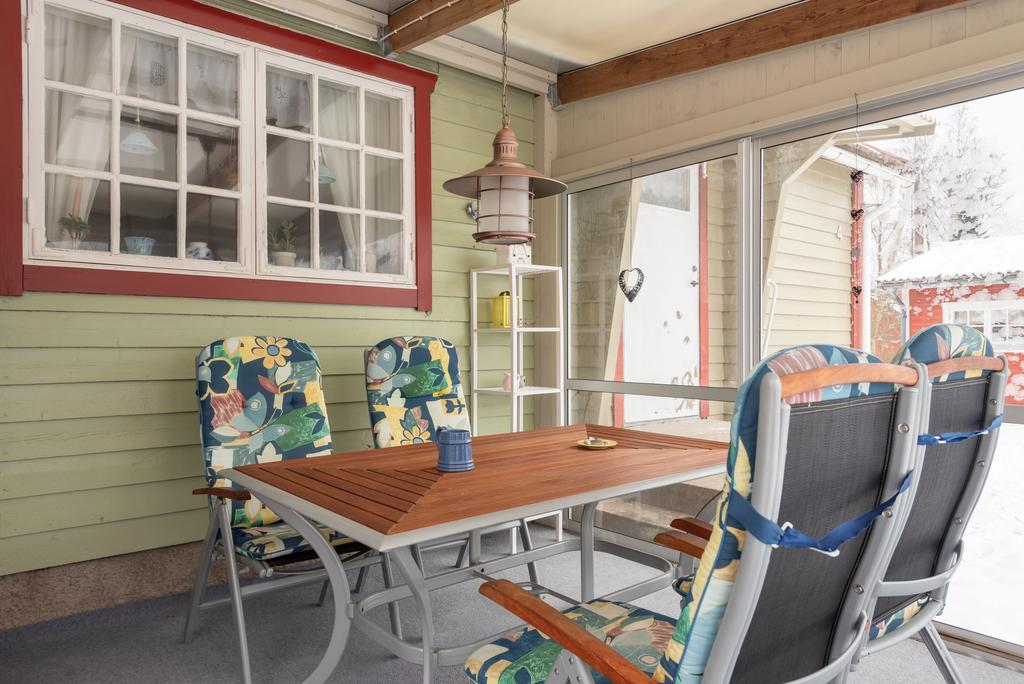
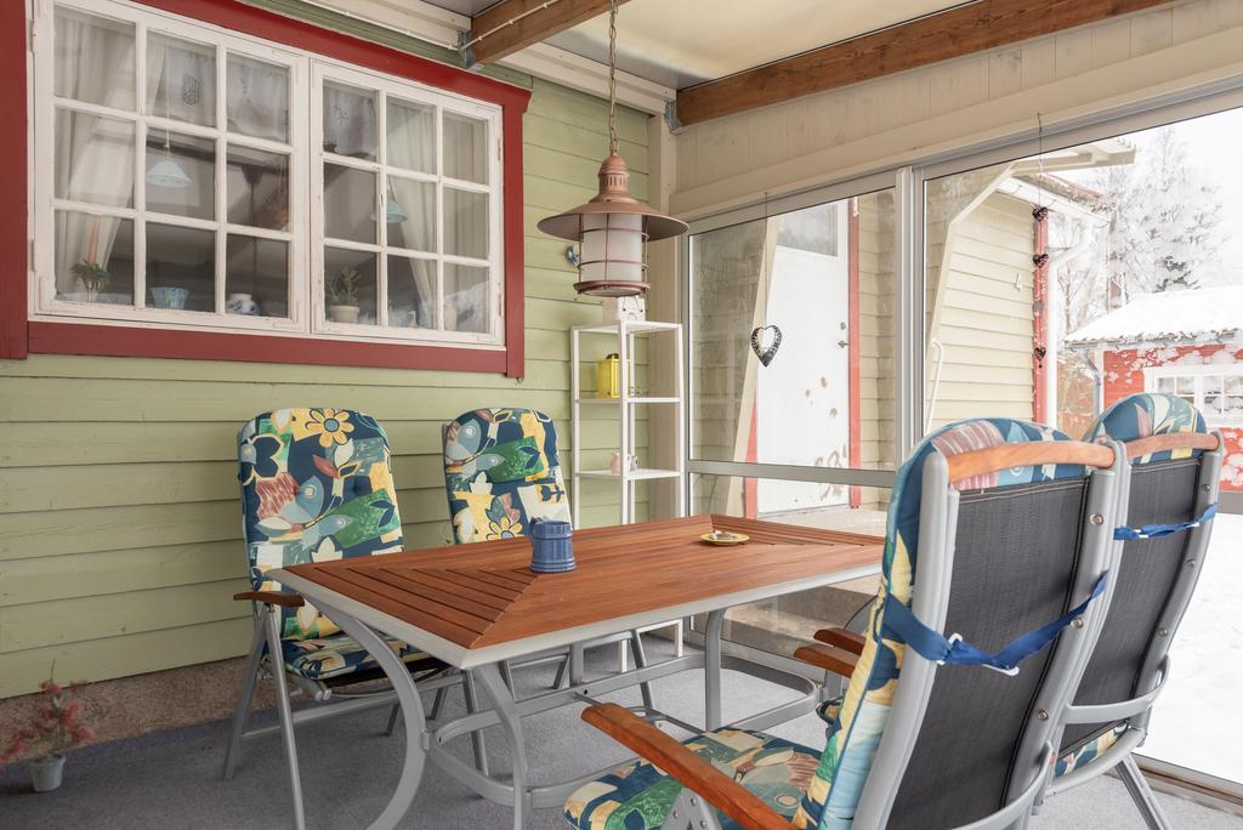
+ potted plant [0,656,118,794]
